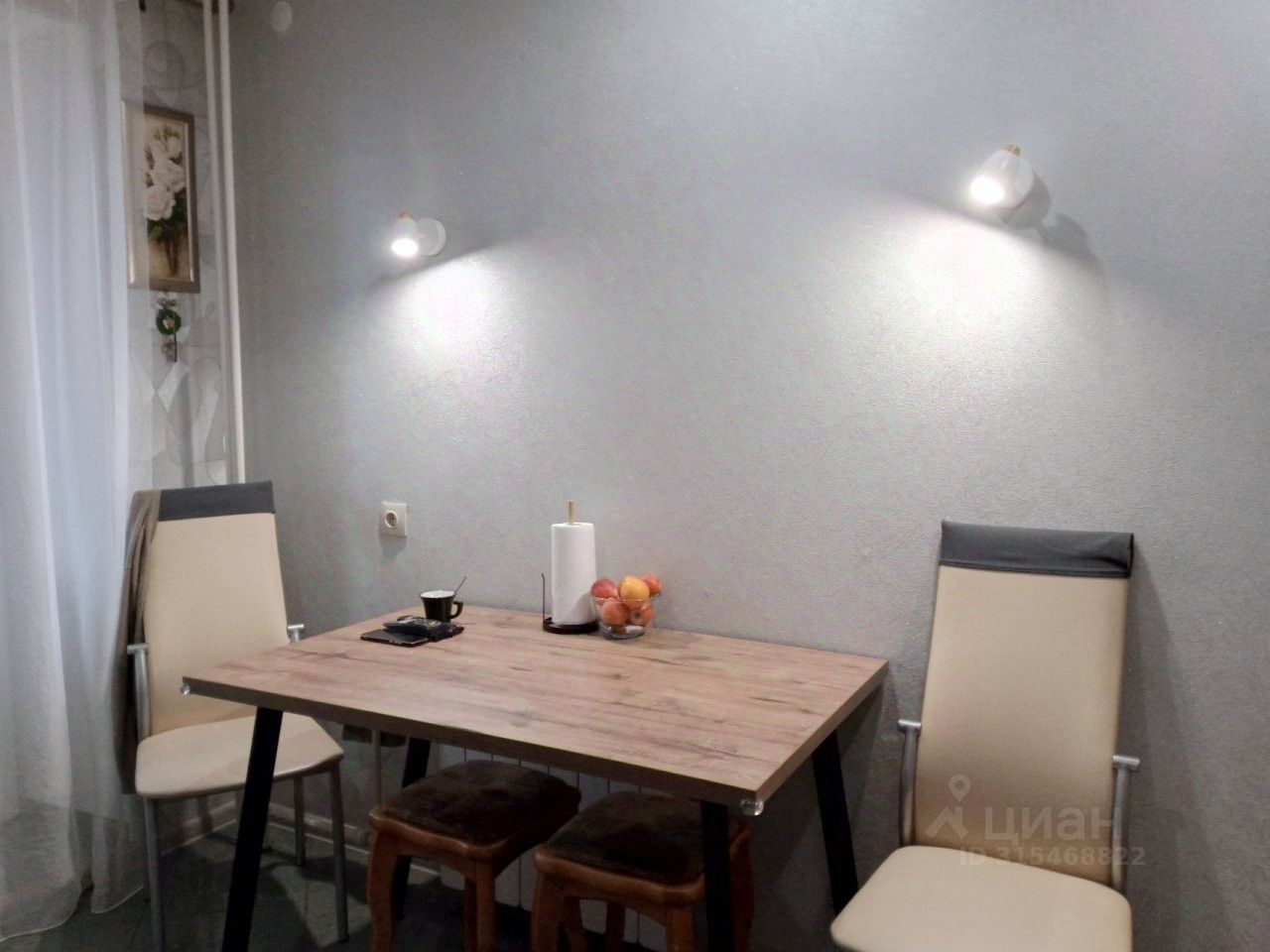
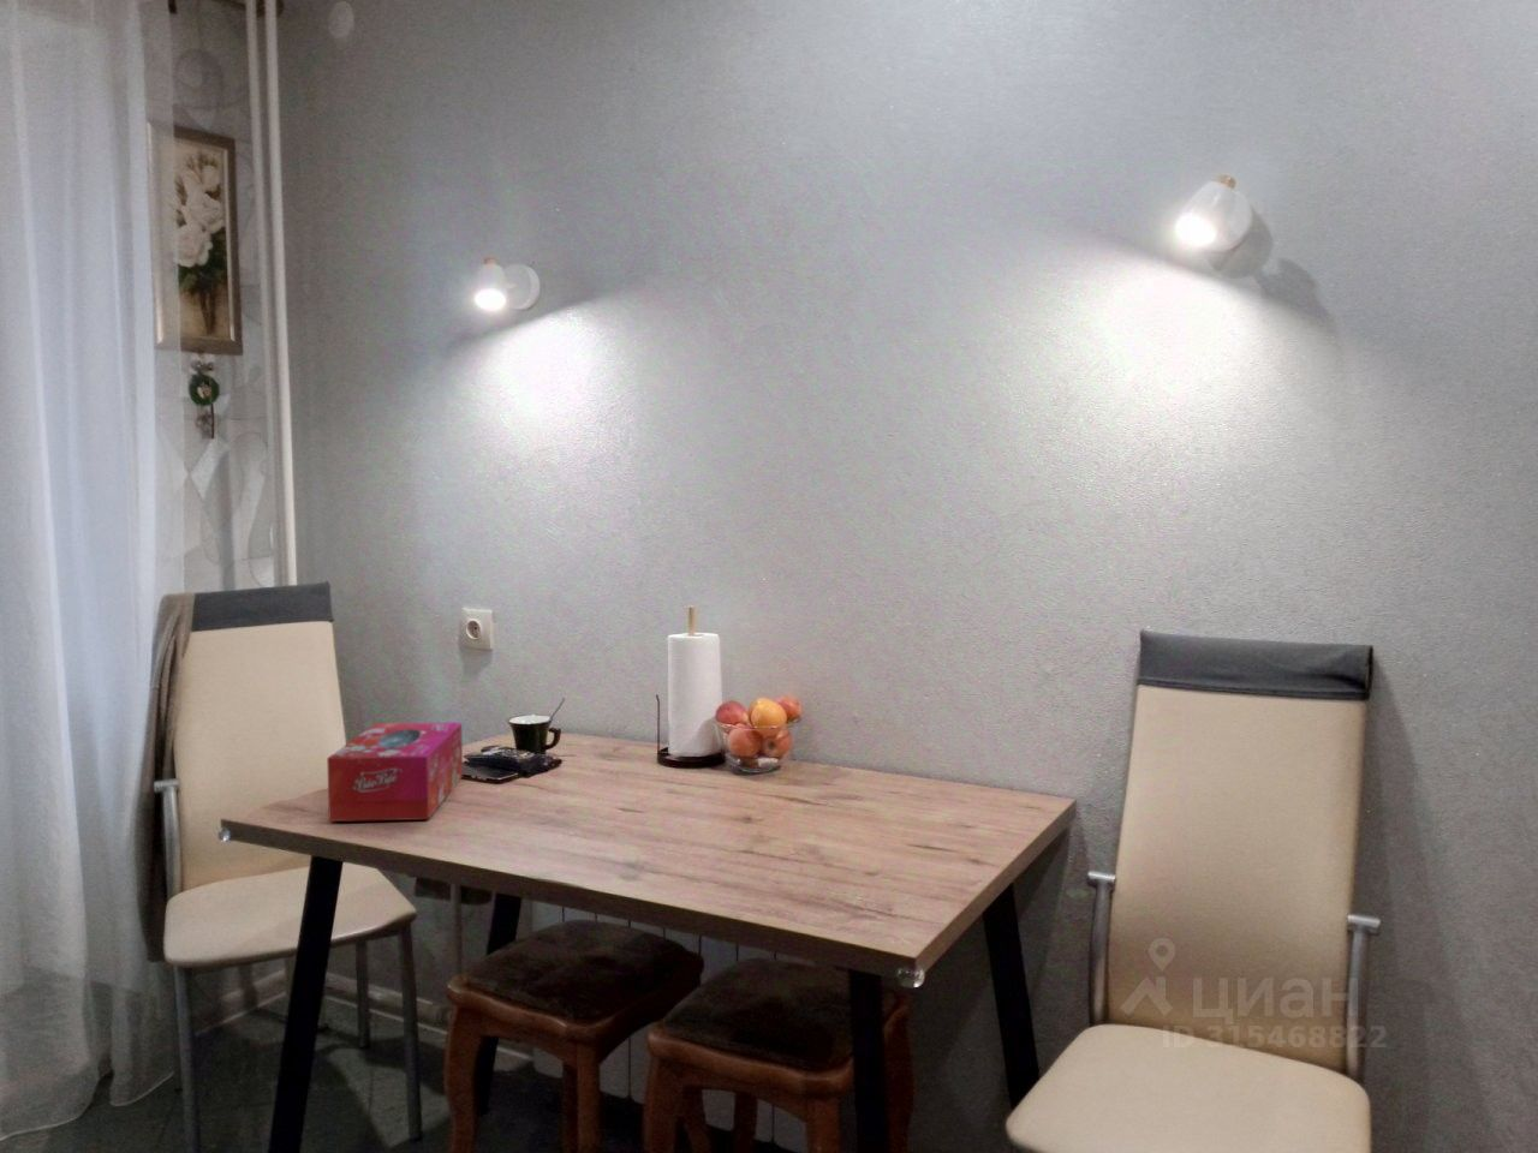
+ tissue box [326,721,464,822]
